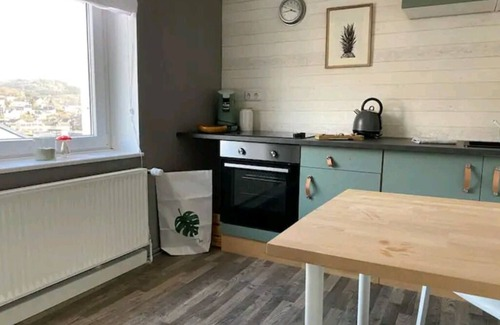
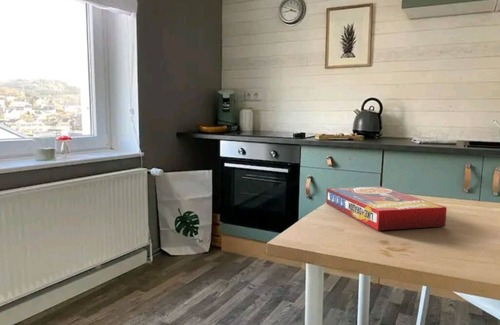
+ cereal box [325,186,448,231]
